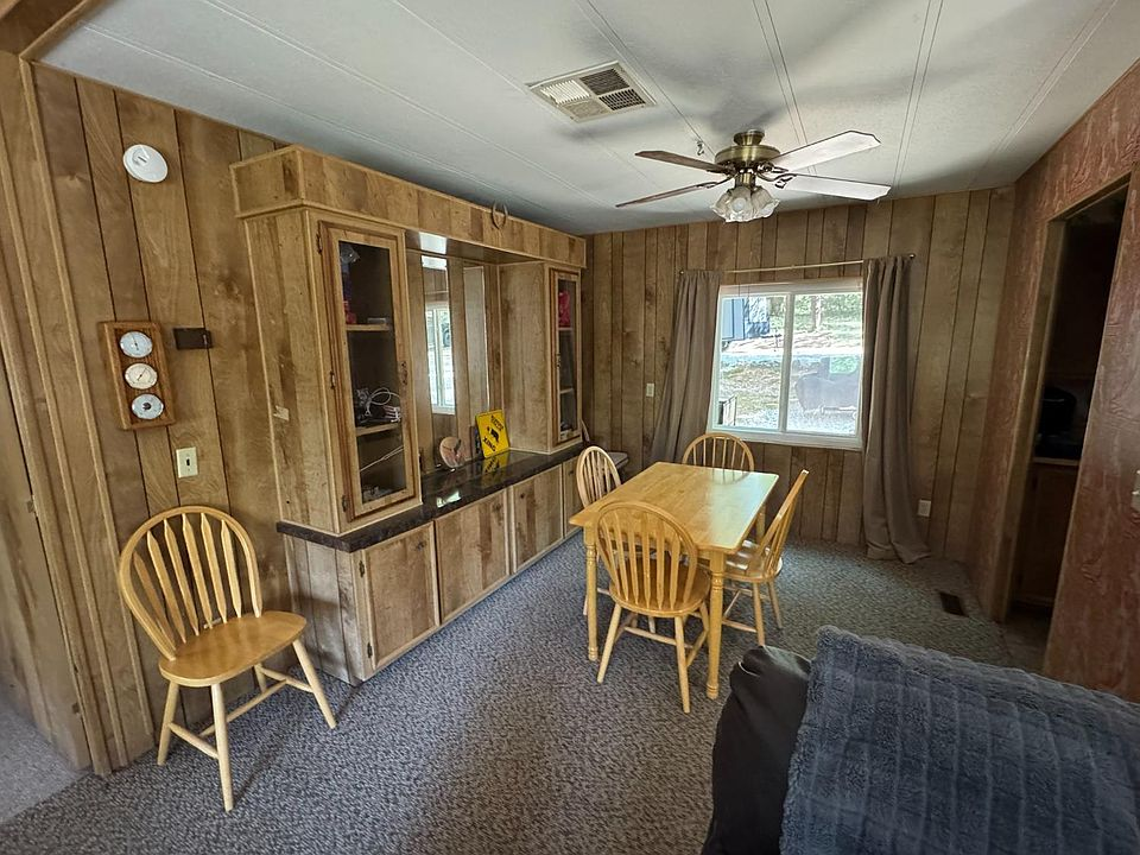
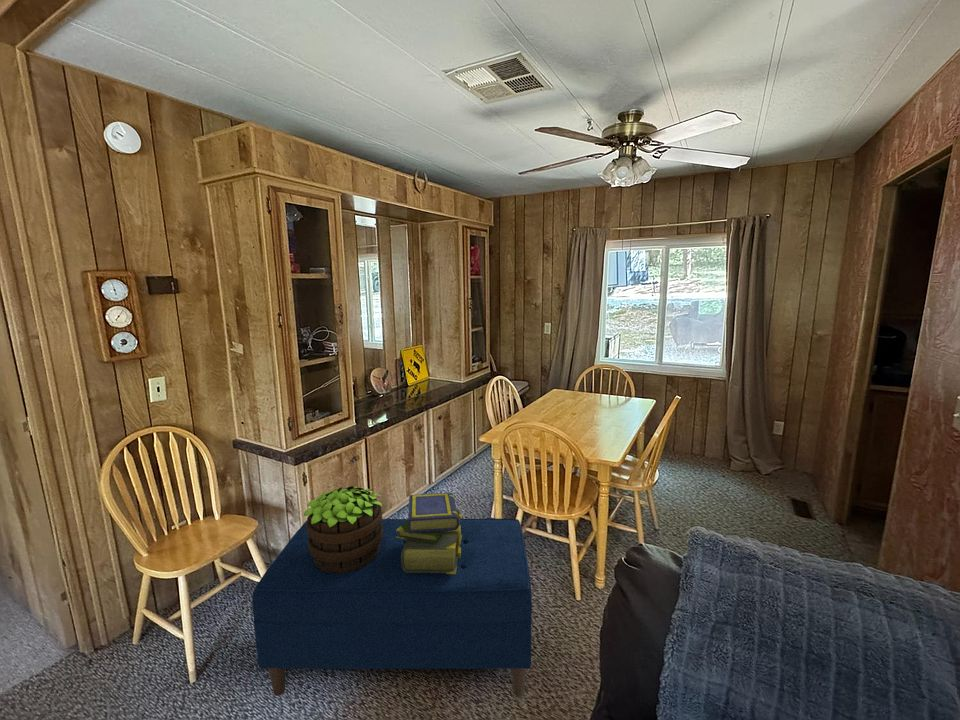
+ potted plant [302,485,383,574]
+ bench [251,517,533,698]
+ stack of books [396,492,463,574]
